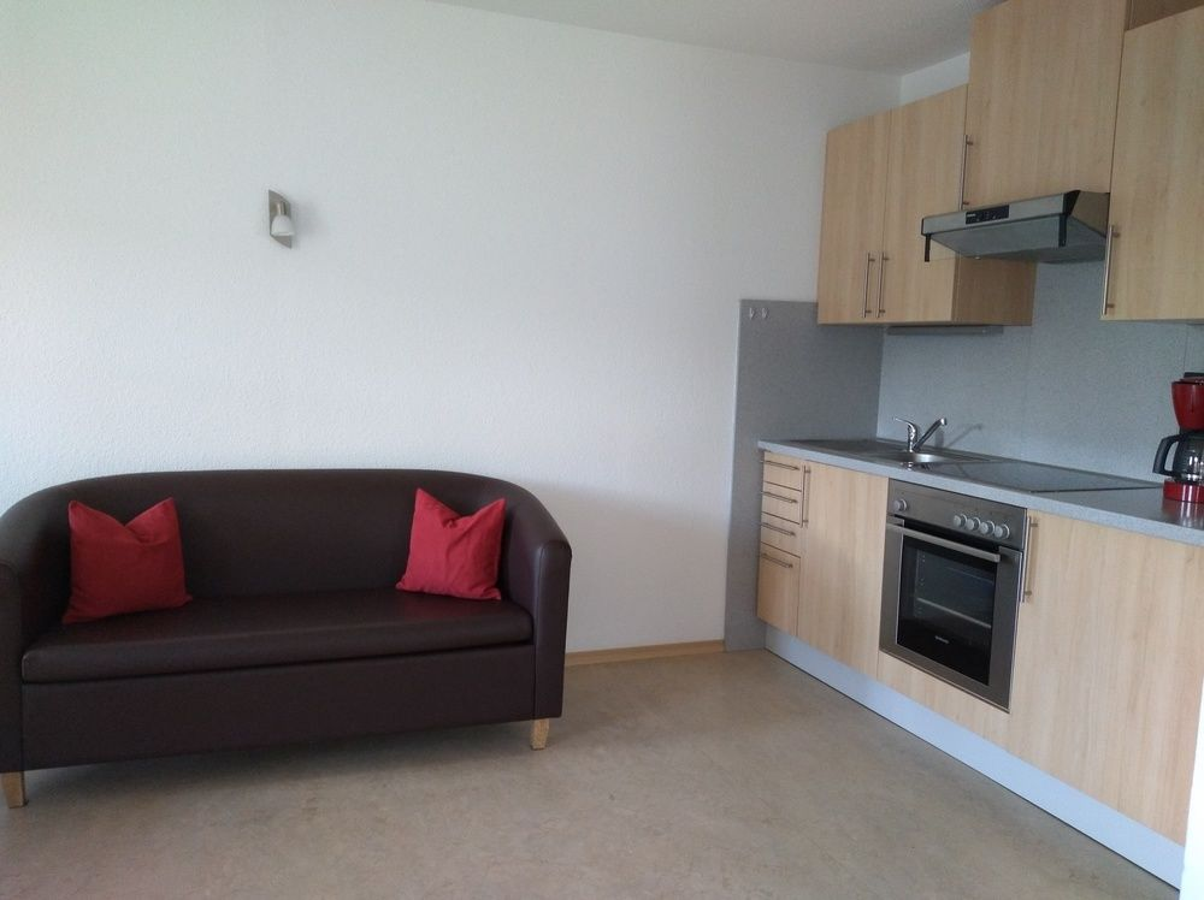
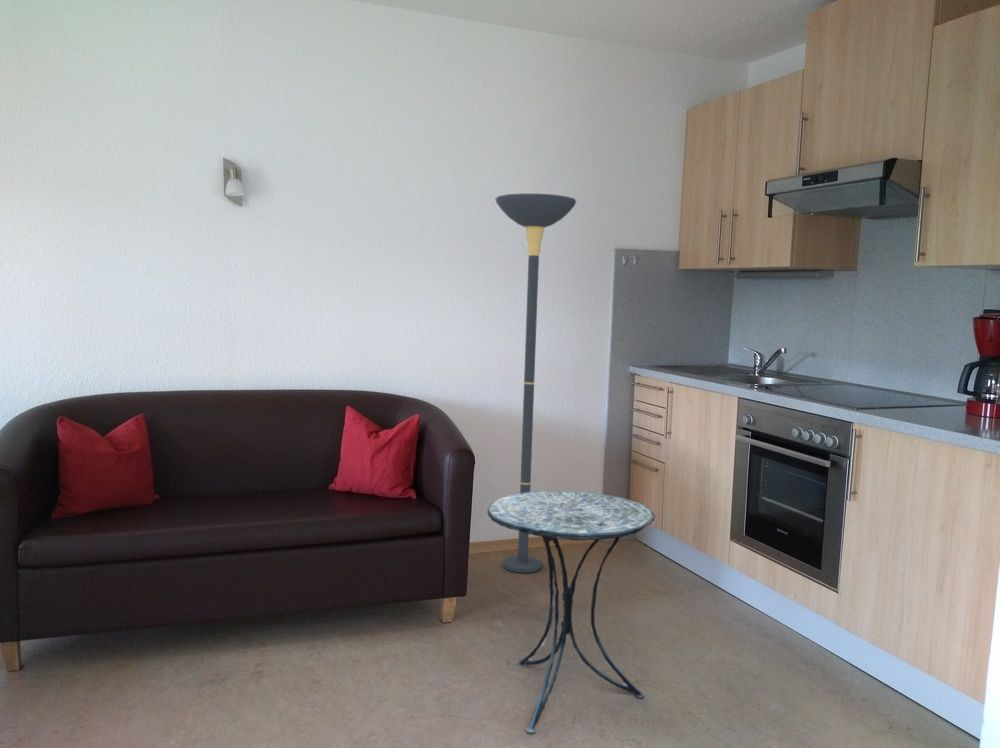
+ side table [486,490,656,734]
+ floor lamp [494,193,577,574]
